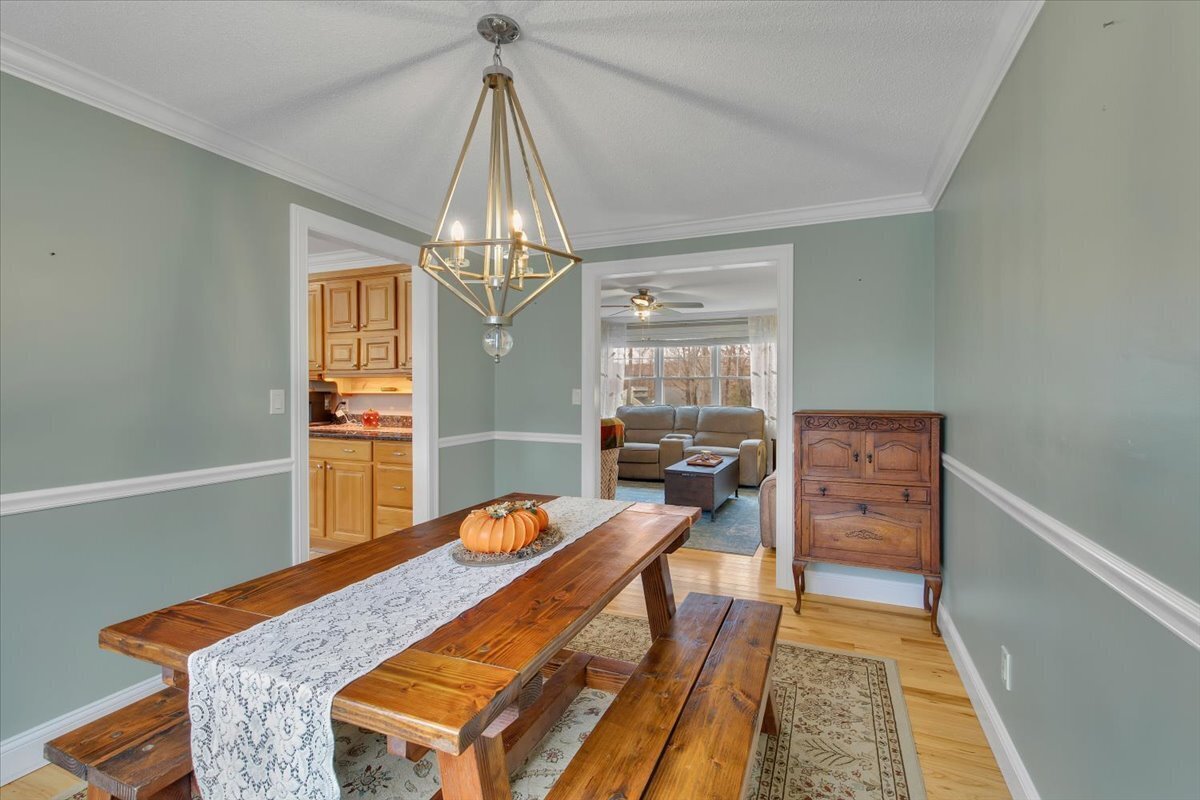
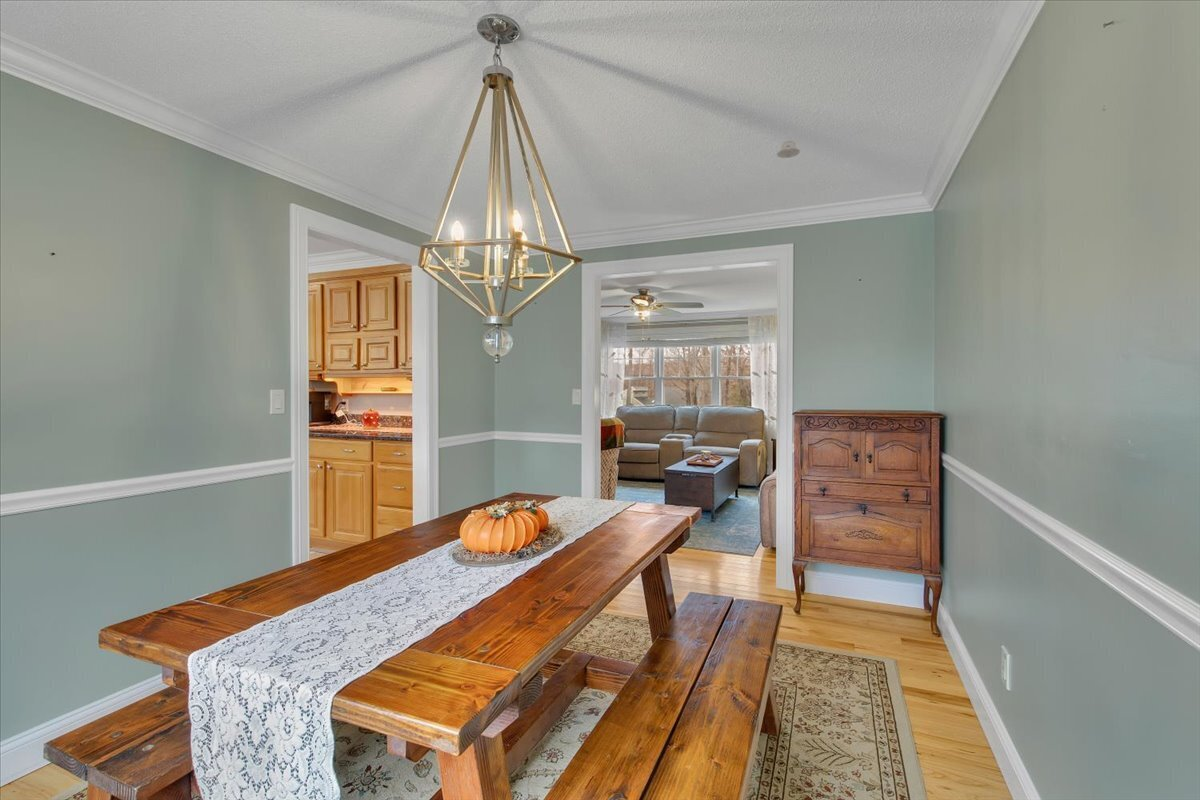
+ recessed light [776,140,801,159]
